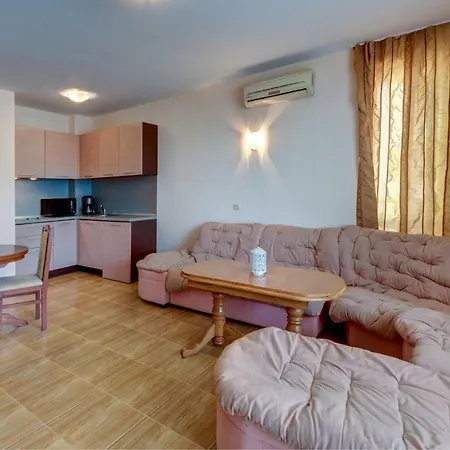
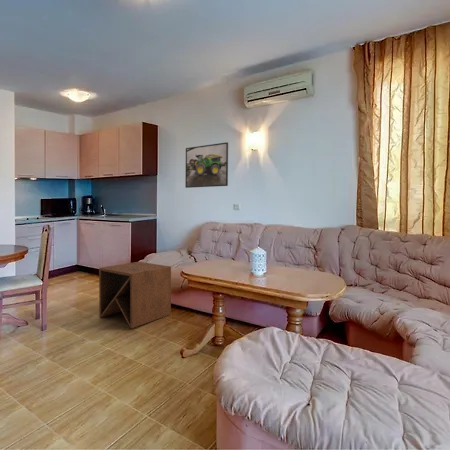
+ side table [98,261,172,329]
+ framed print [184,141,229,189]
